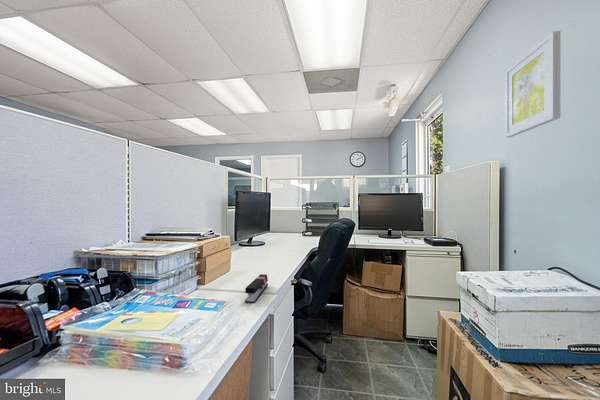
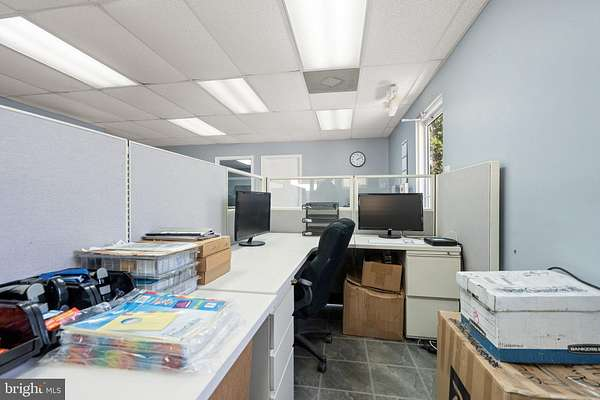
- wall art [504,30,561,139]
- stapler [244,273,269,304]
